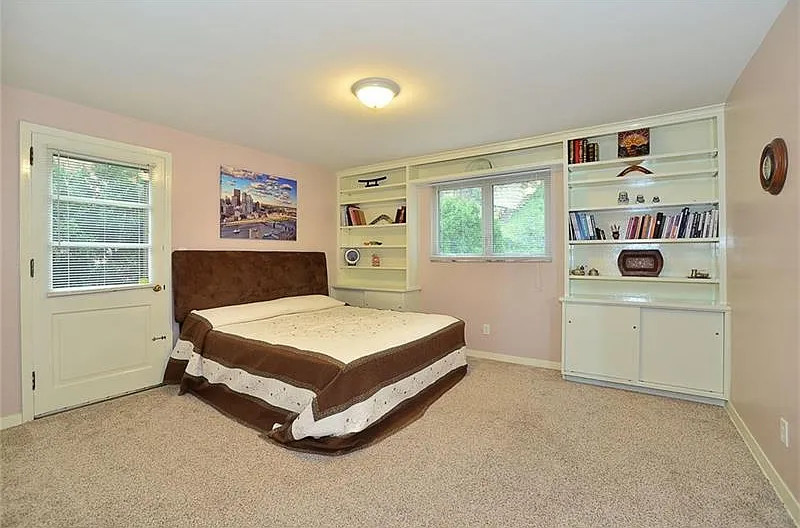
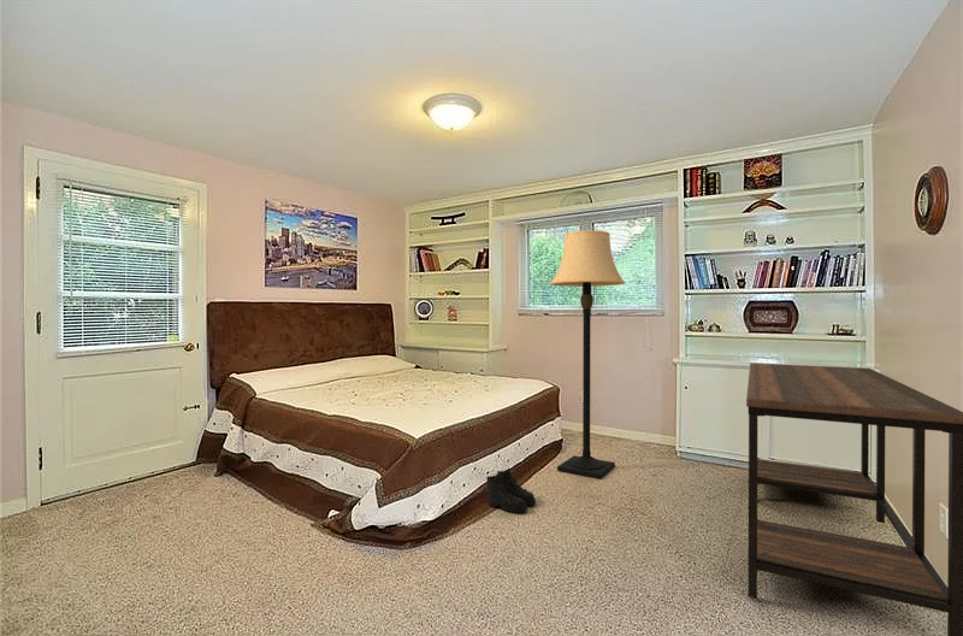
+ lamp [549,229,626,479]
+ desk [745,361,963,636]
+ boots [485,467,537,514]
